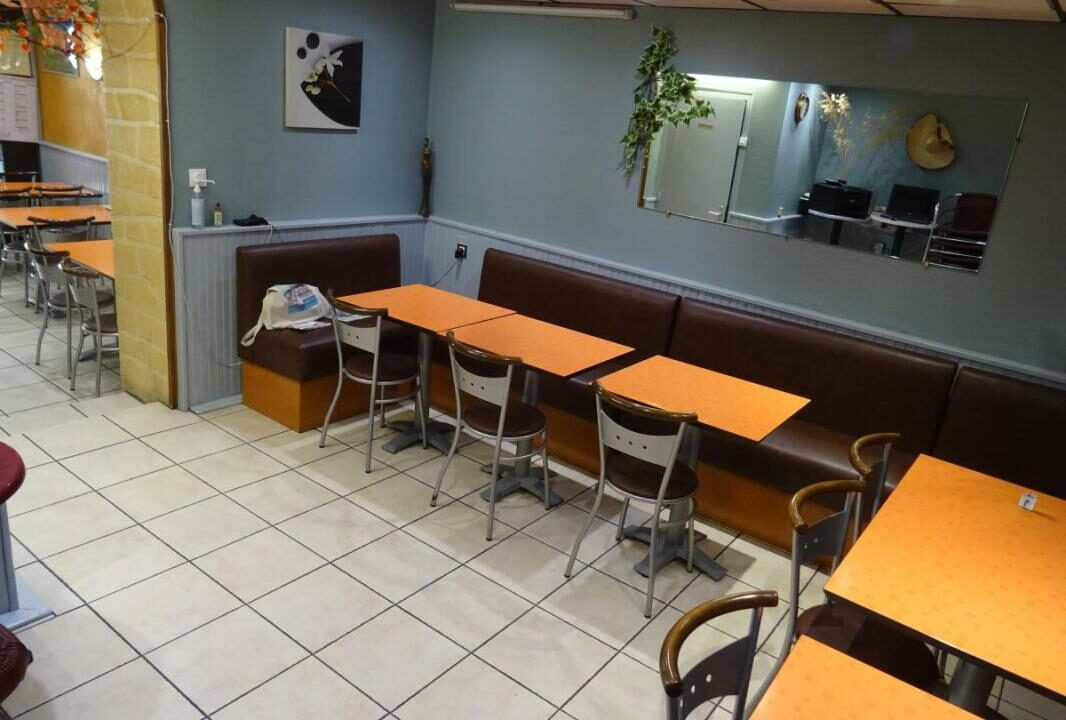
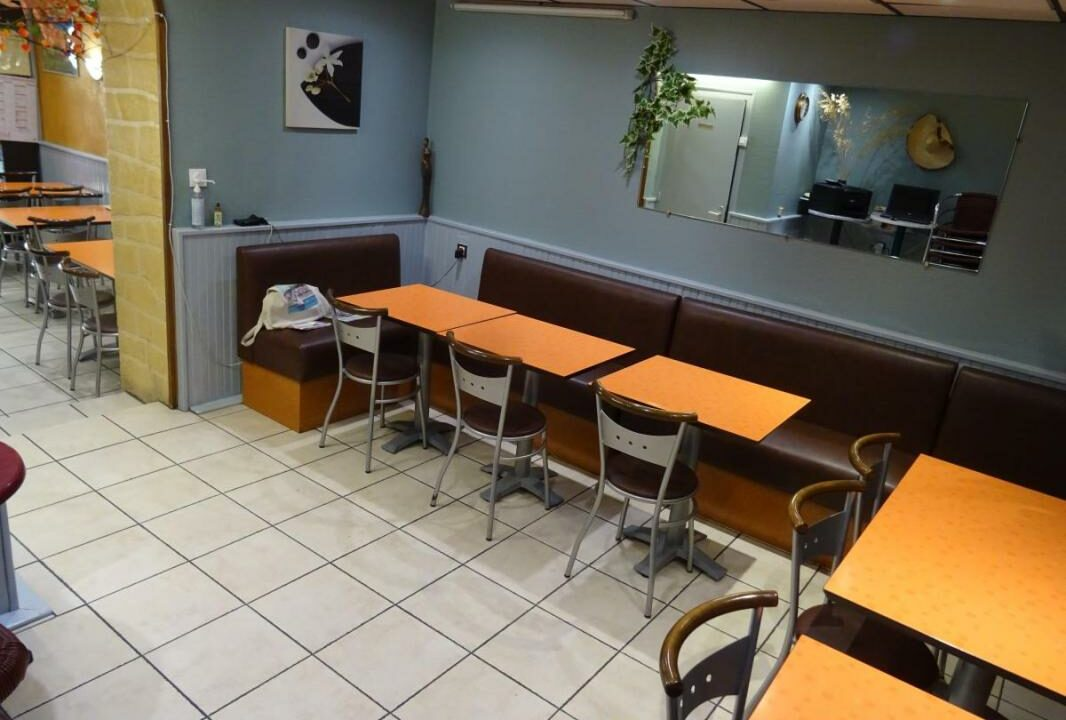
- napkin holder [1017,492,1039,512]
